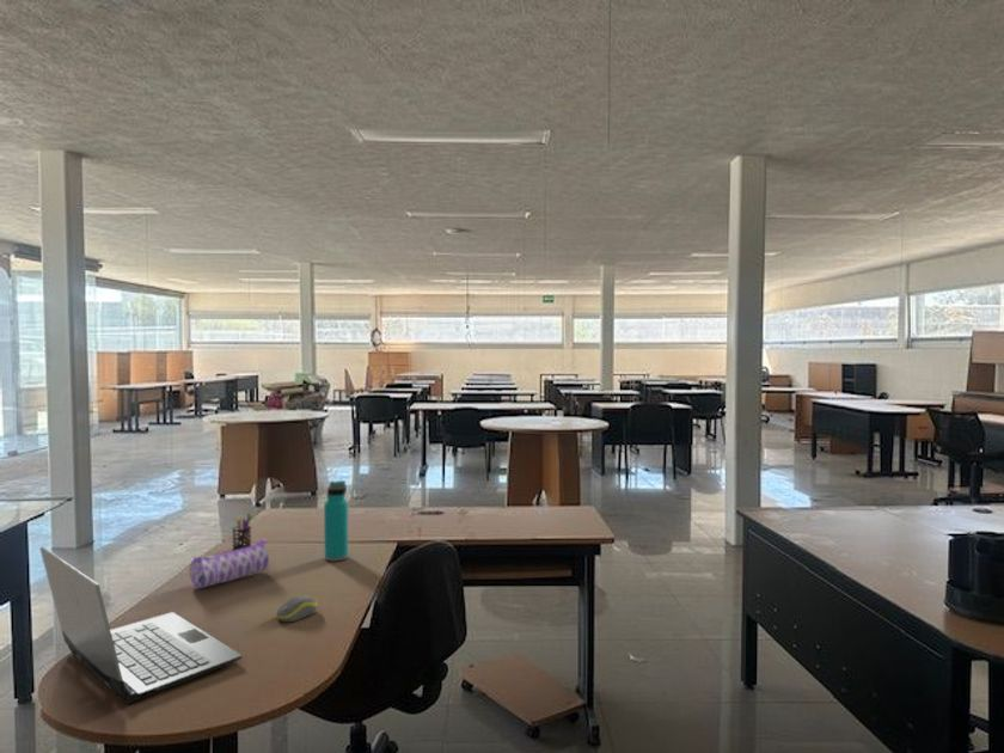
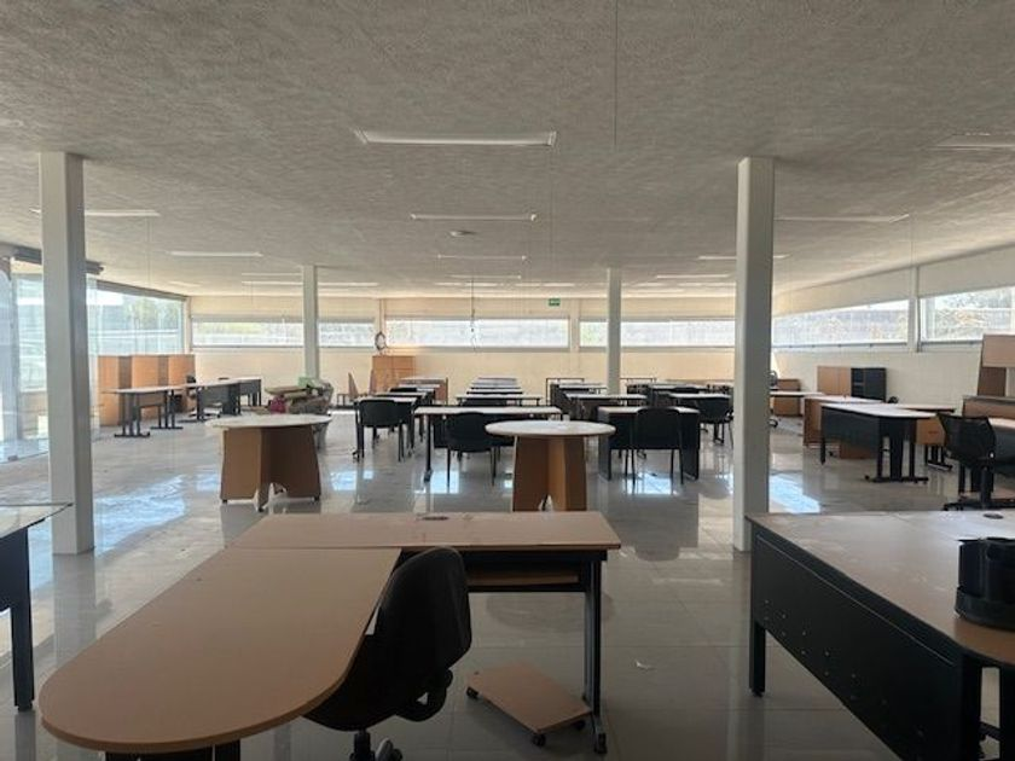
- laptop computer [38,546,244,705]
- computer mouse [275,594,319,623]
- water bottle [323,479,349,562]
- pencil case [189,538,270,590]
- pen holder [231,512,253,551]
